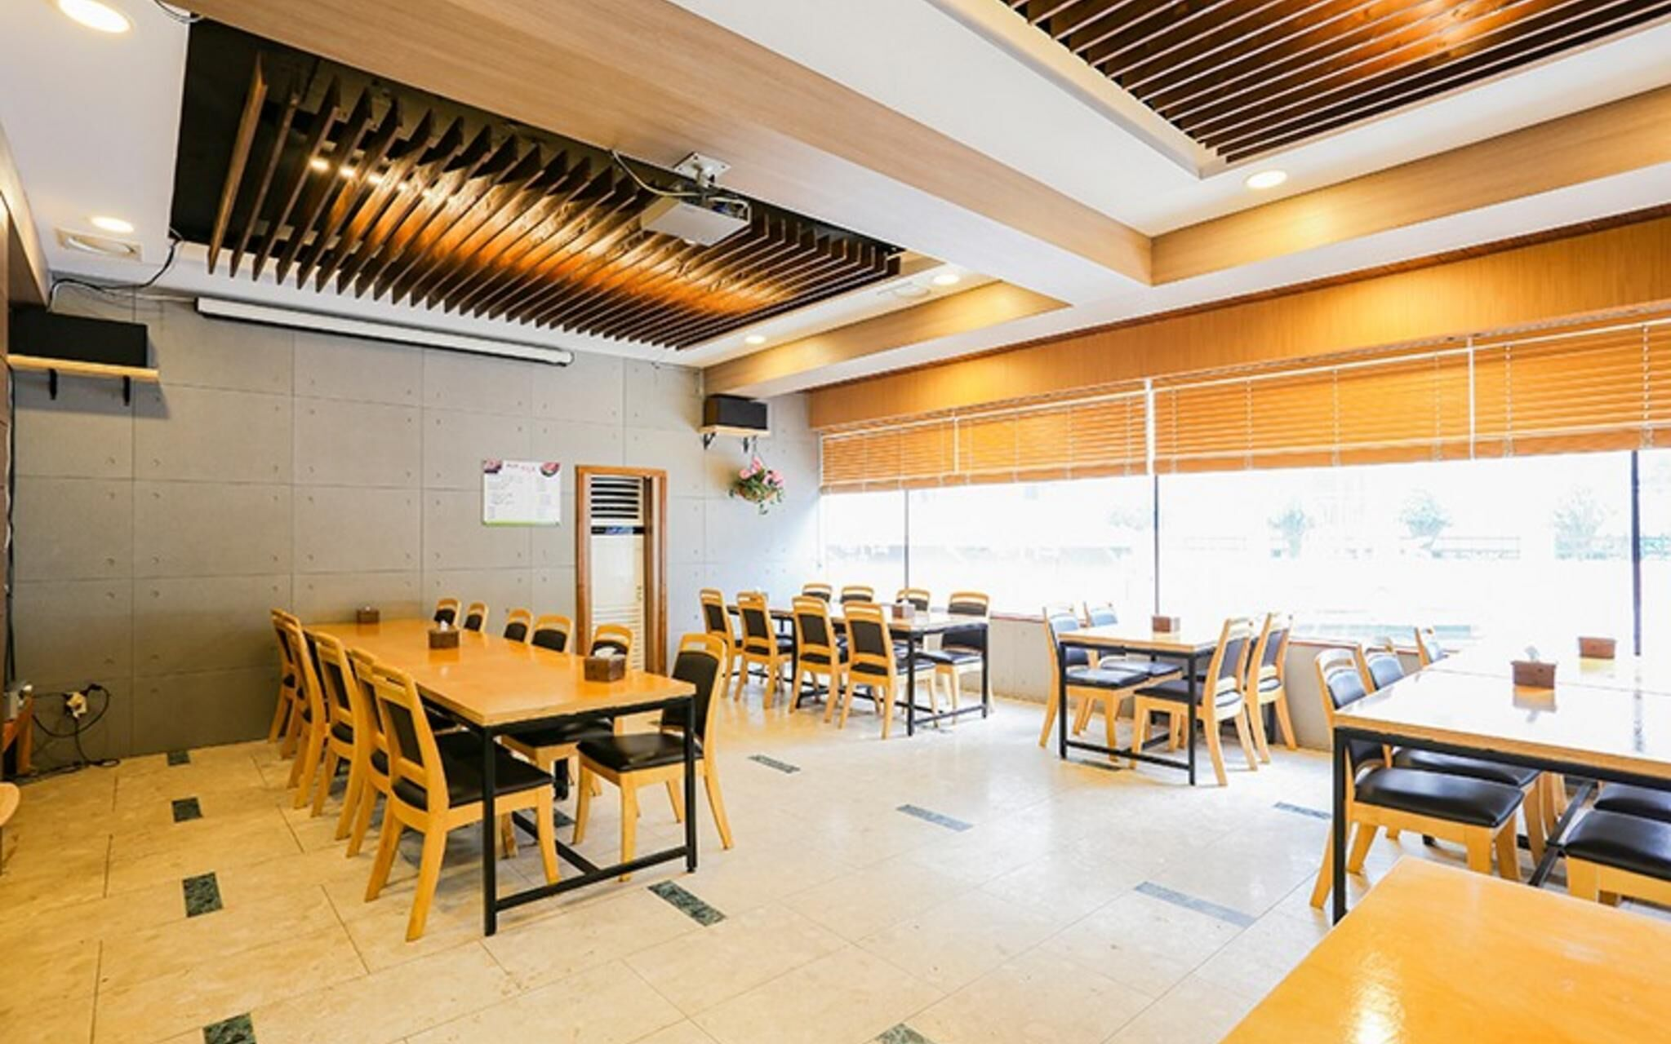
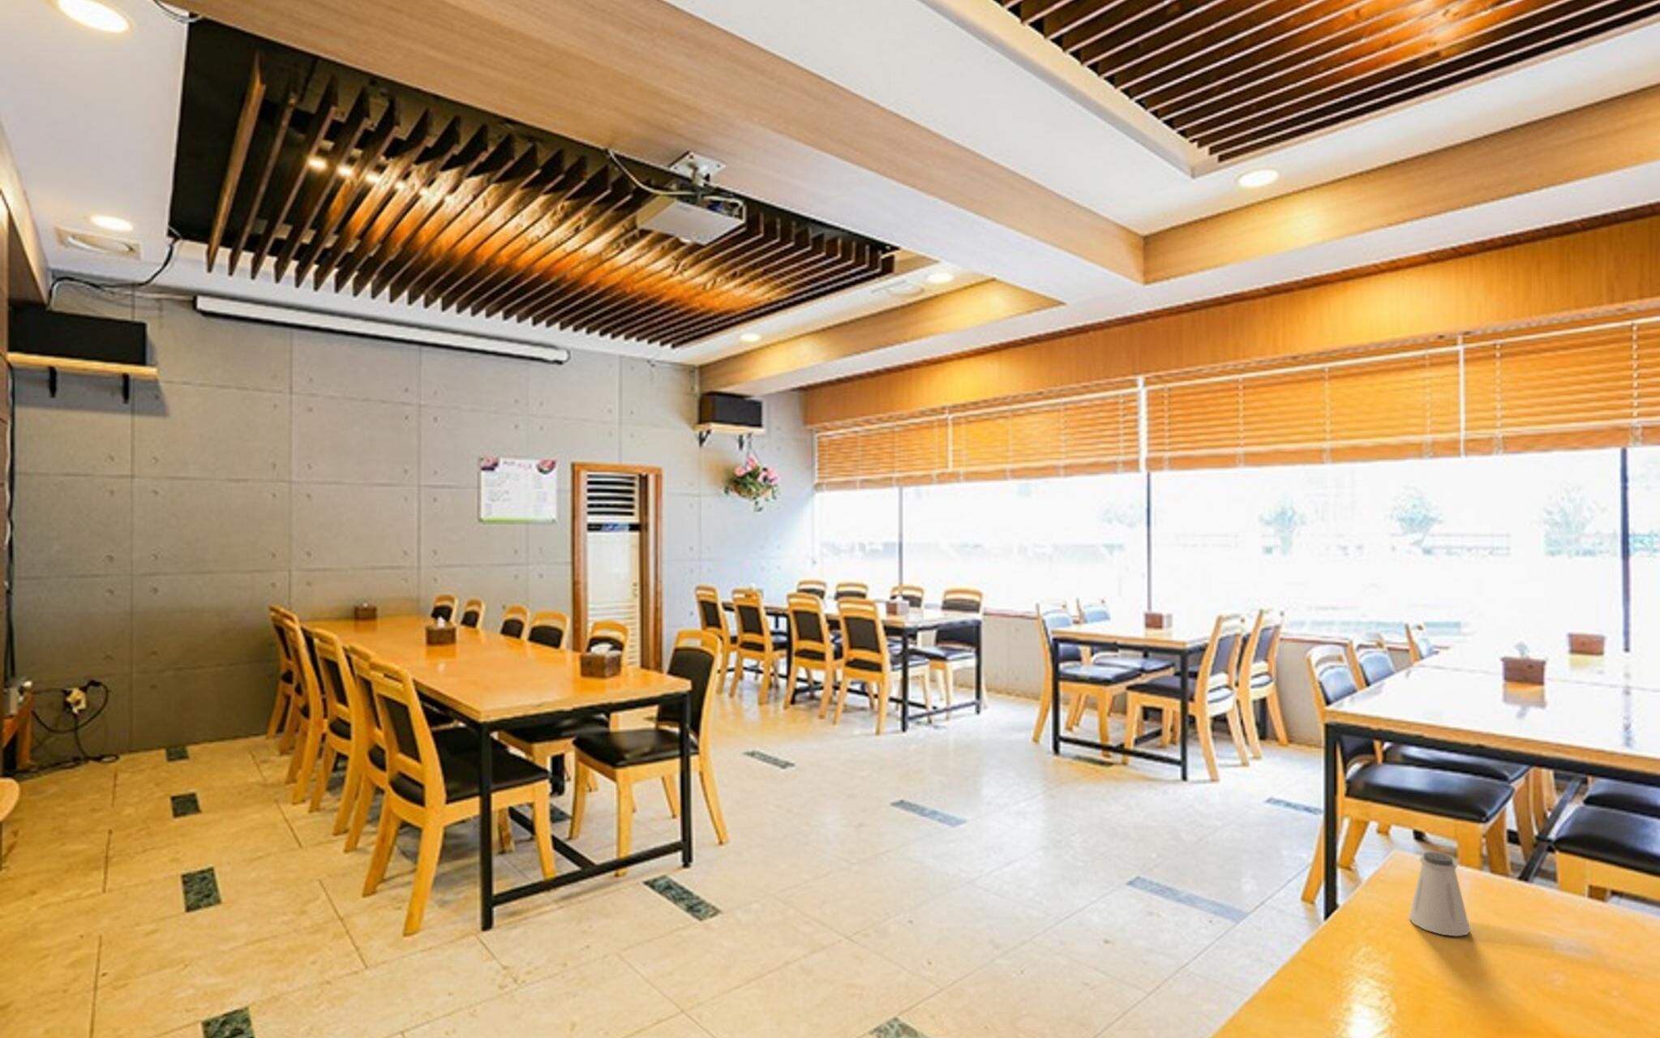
+ saltshaker [1408,850,1471,936]
